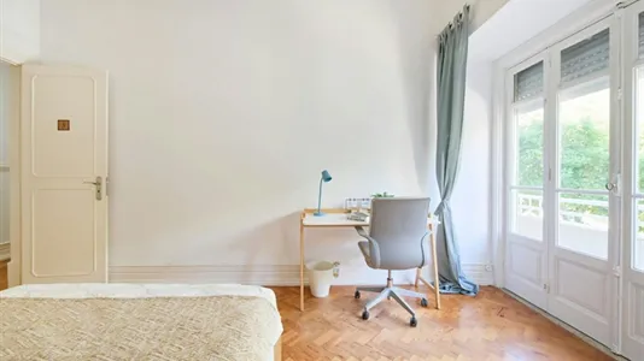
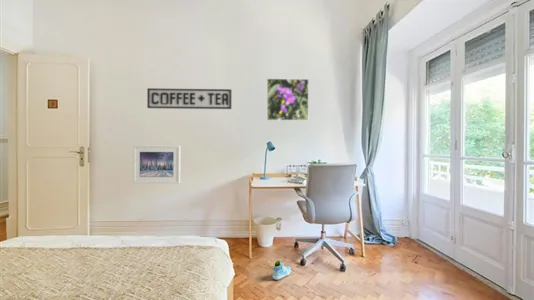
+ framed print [266,78,310,122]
+ sign [146,87,232,110]
+ sneaker [272,260,292,281]
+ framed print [132,144,181,184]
